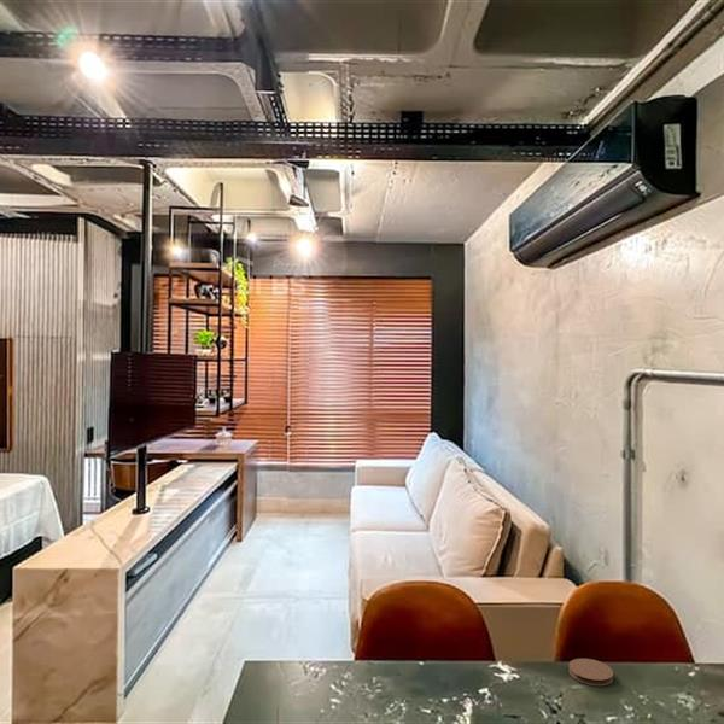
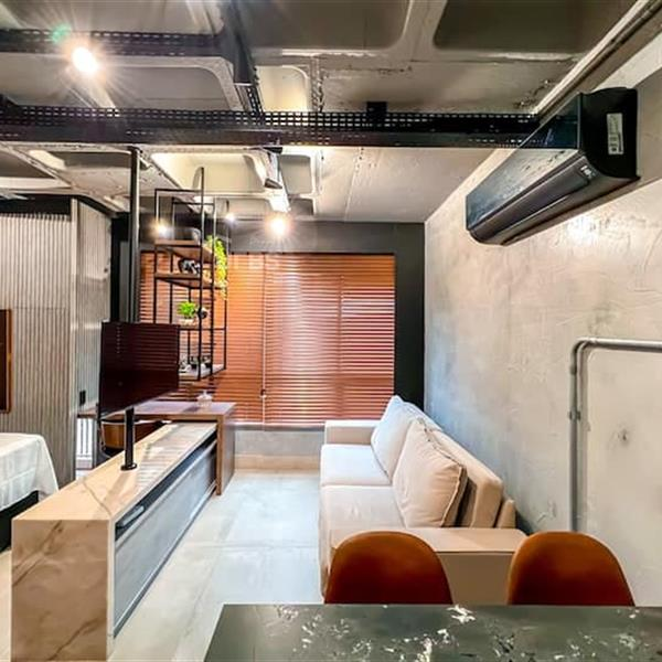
- coaster [567,658,614,687]
